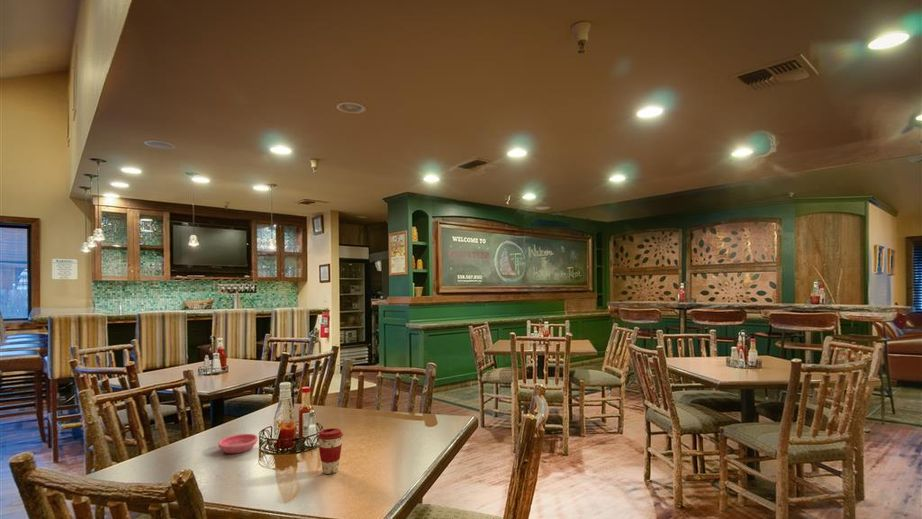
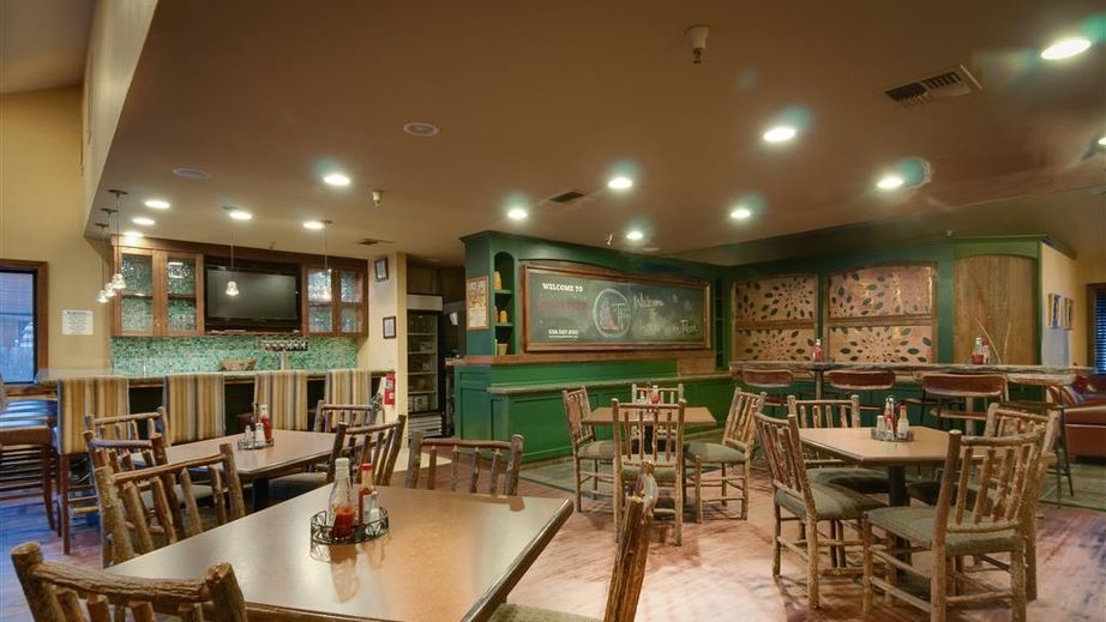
- coffee cup [317,427,344,475]
- saucer [217,433,259,454]
